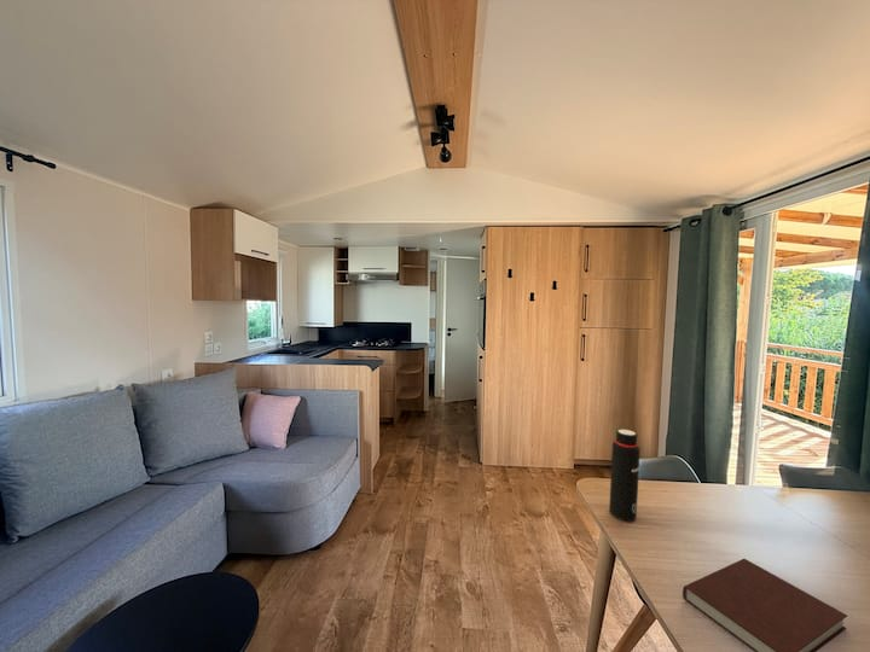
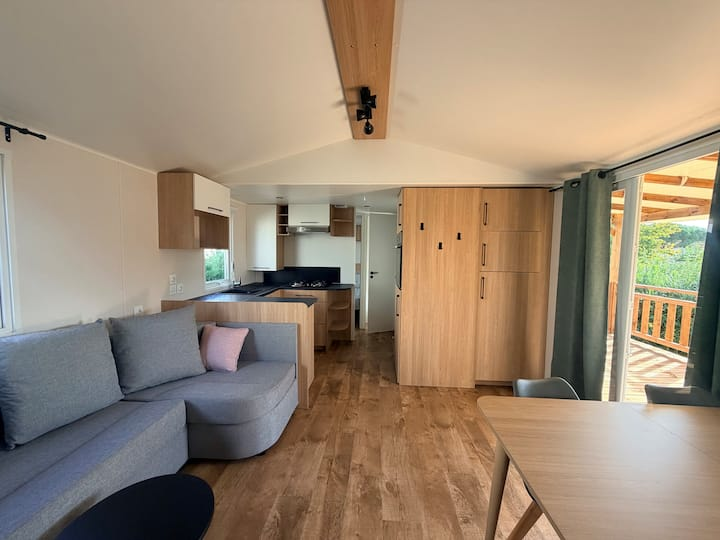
- water bottle [608,429,642,523]
- notebook [682,558,848,652]
